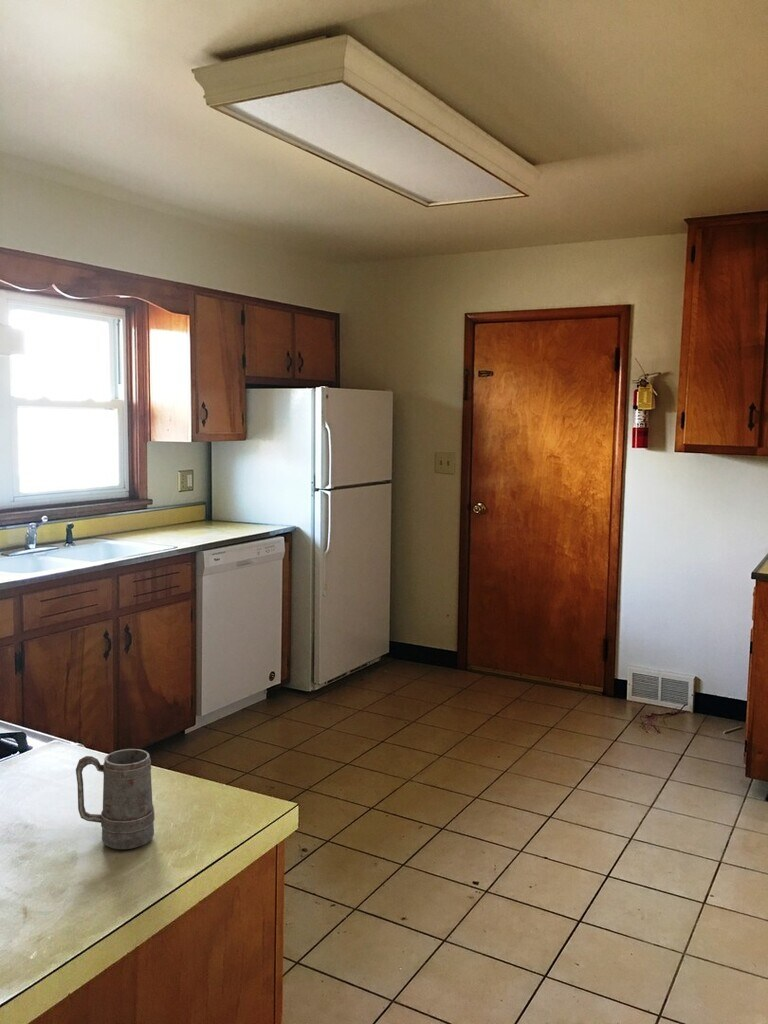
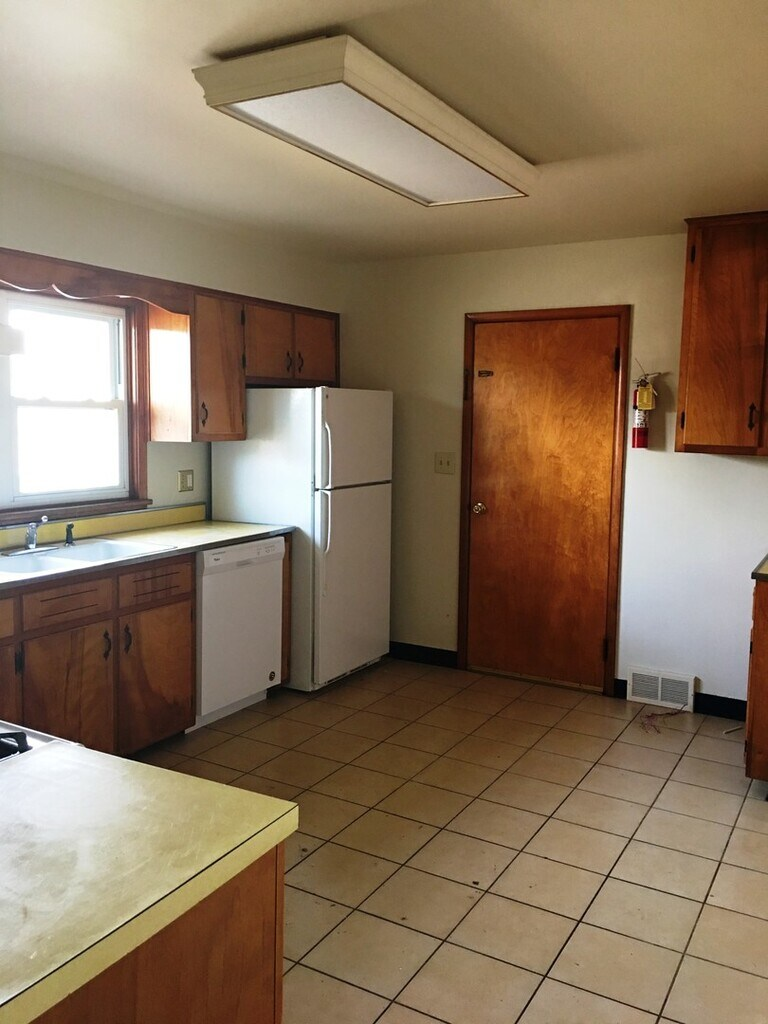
- mug [75,748,156,850]
